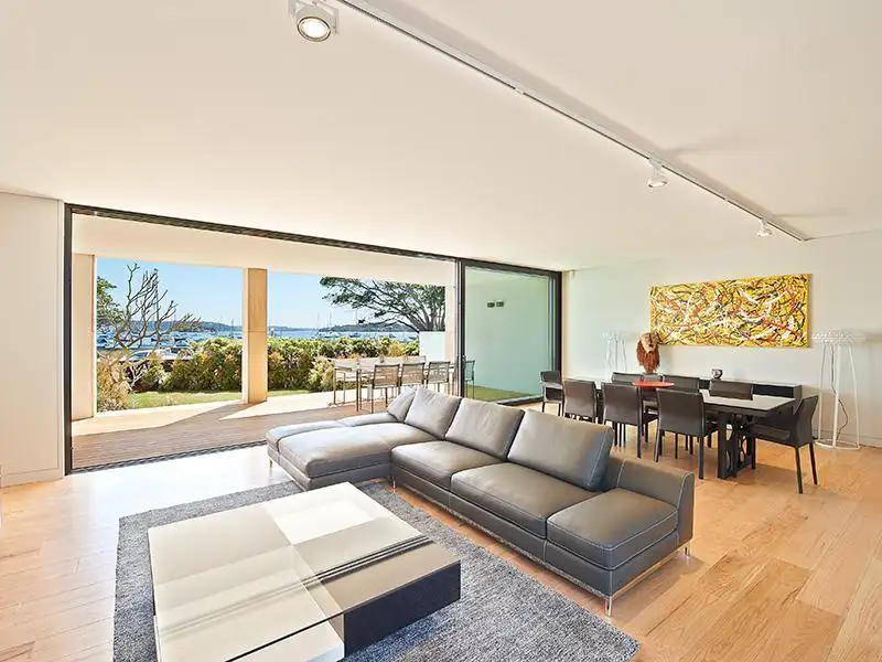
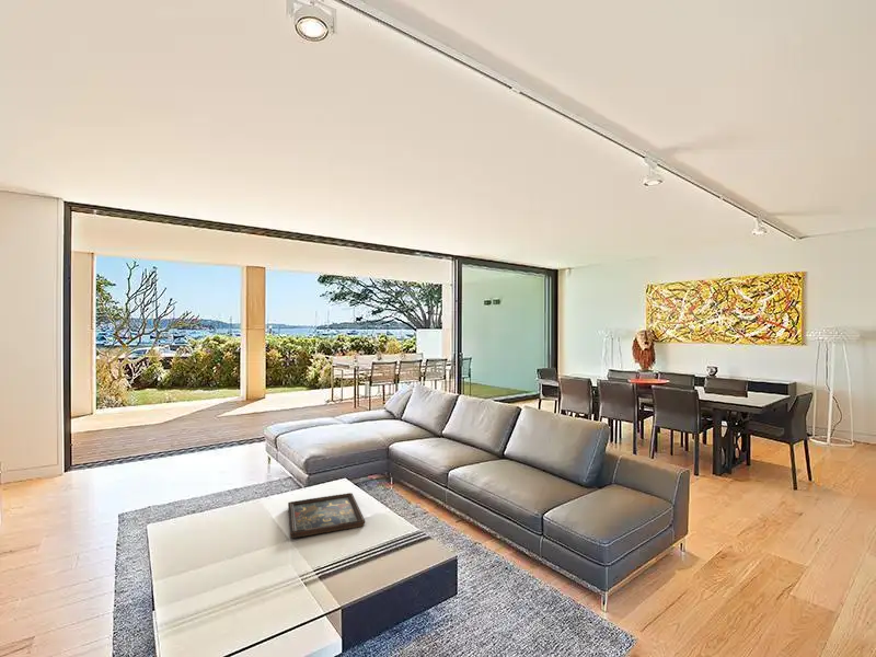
+ decorative tray [287,492,366,539]
